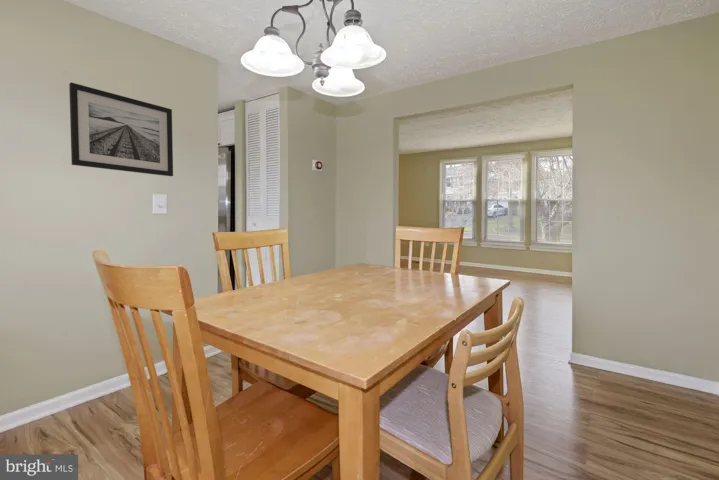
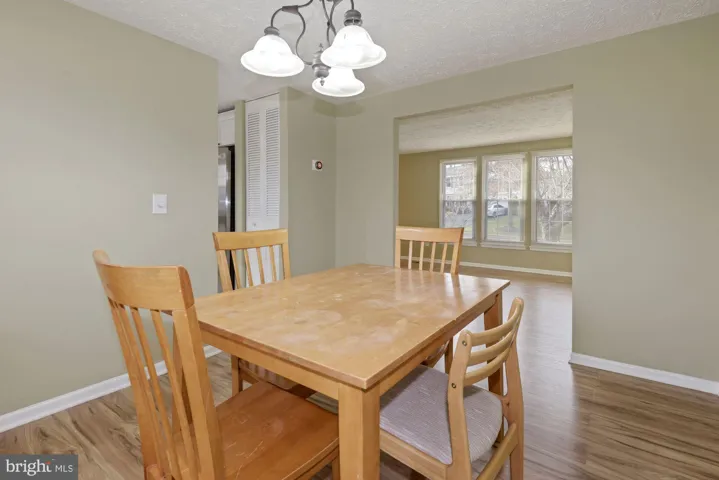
- wall art [68,81,174,177]
